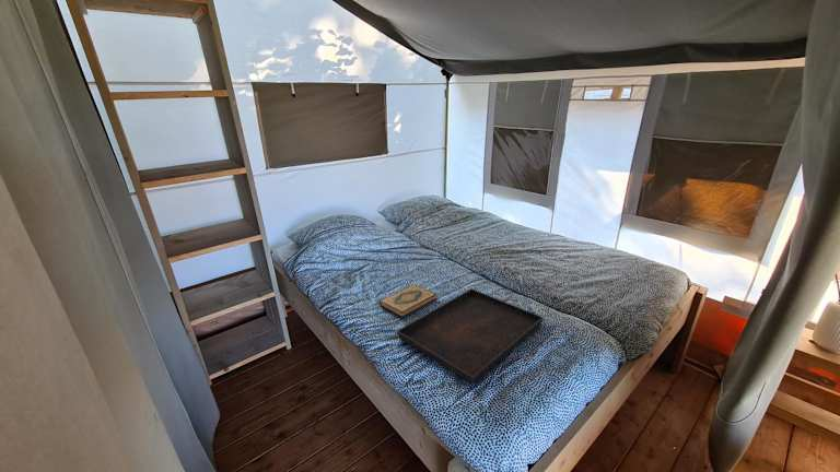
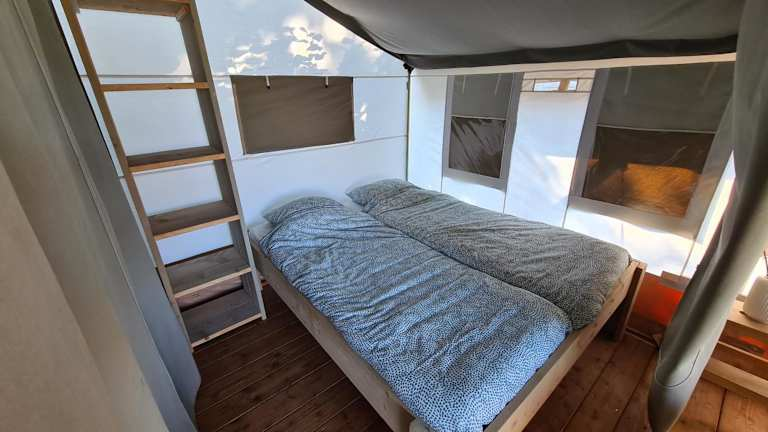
- hardback book [378,283,438,319]
- serving tray [396,287,545,385]
